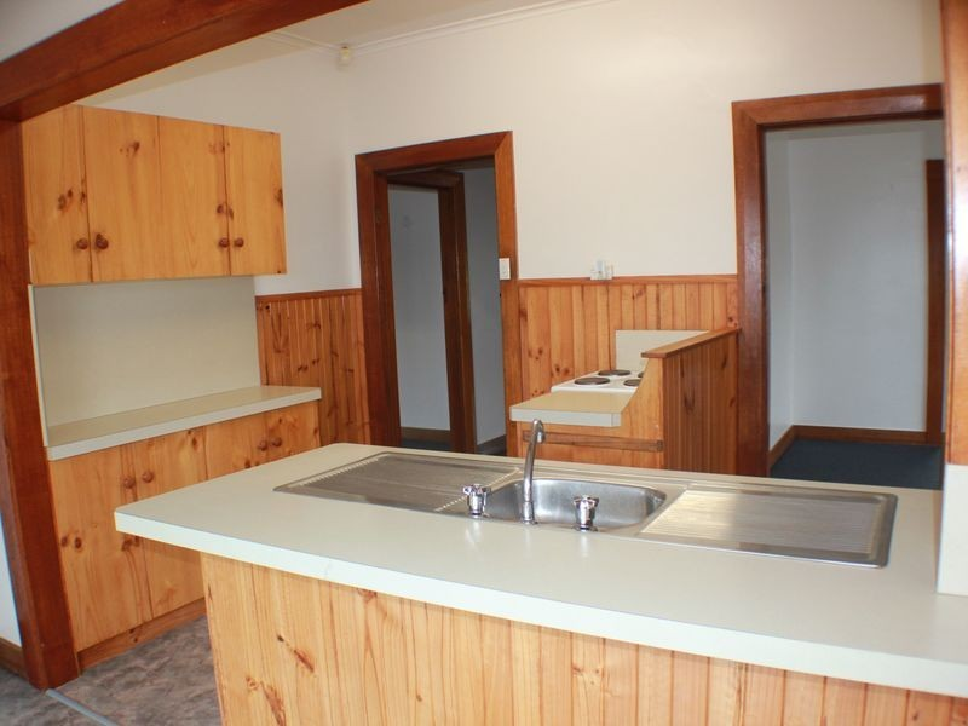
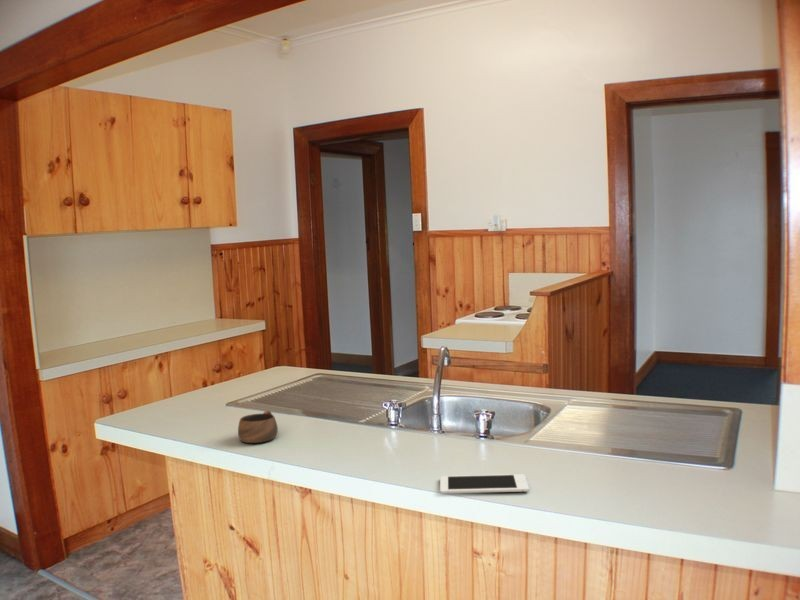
+ cell phone [439,473,530,495]
+ cup [237,410,279,444]
